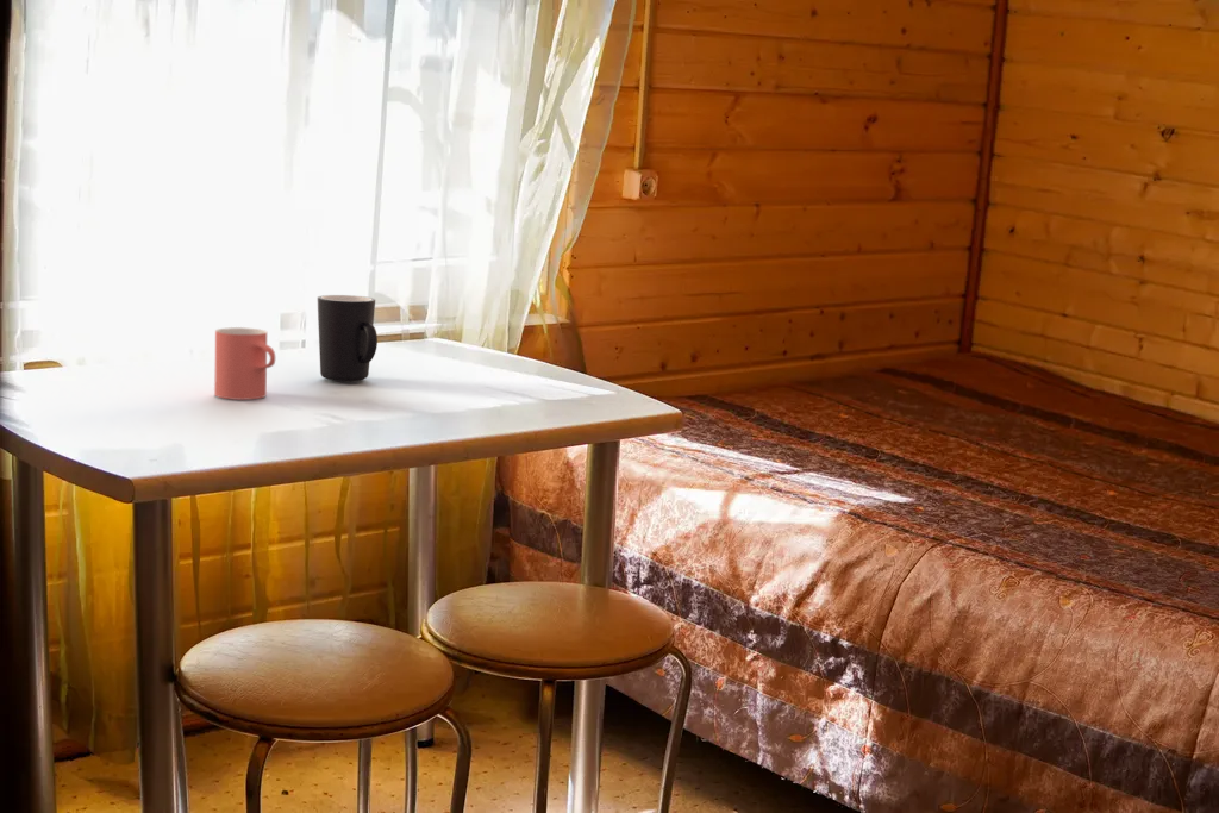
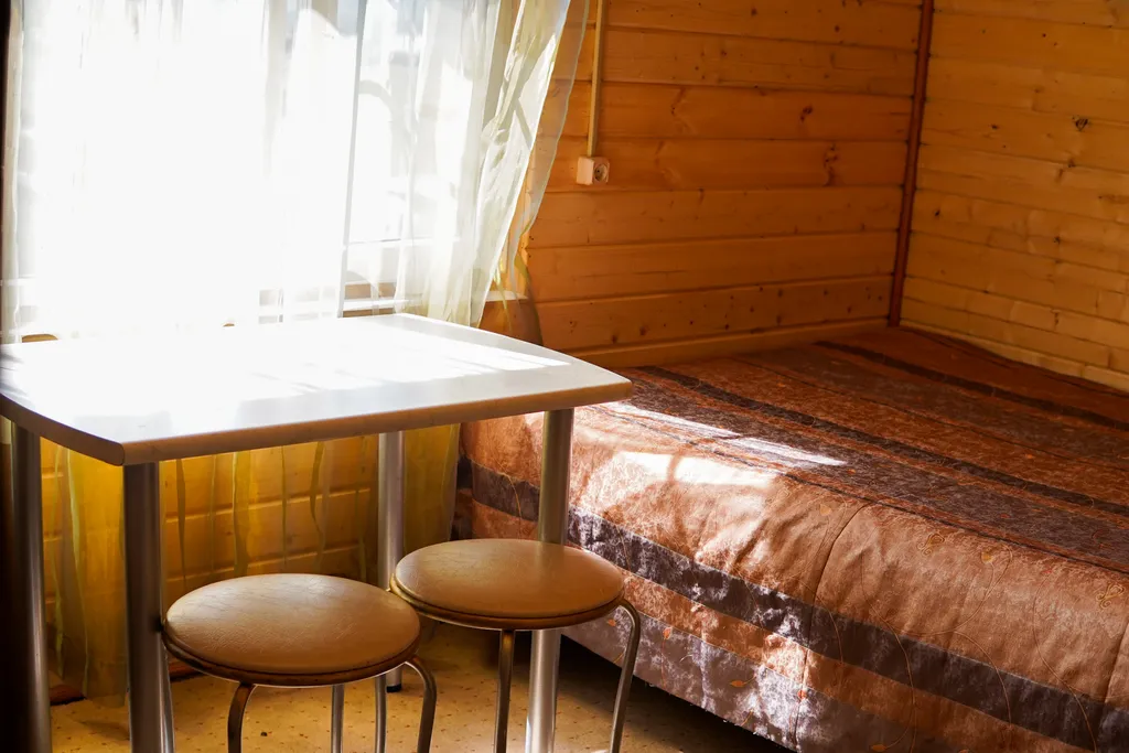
- cup [213,326,276,401]
- mug [317,294,379,382]
